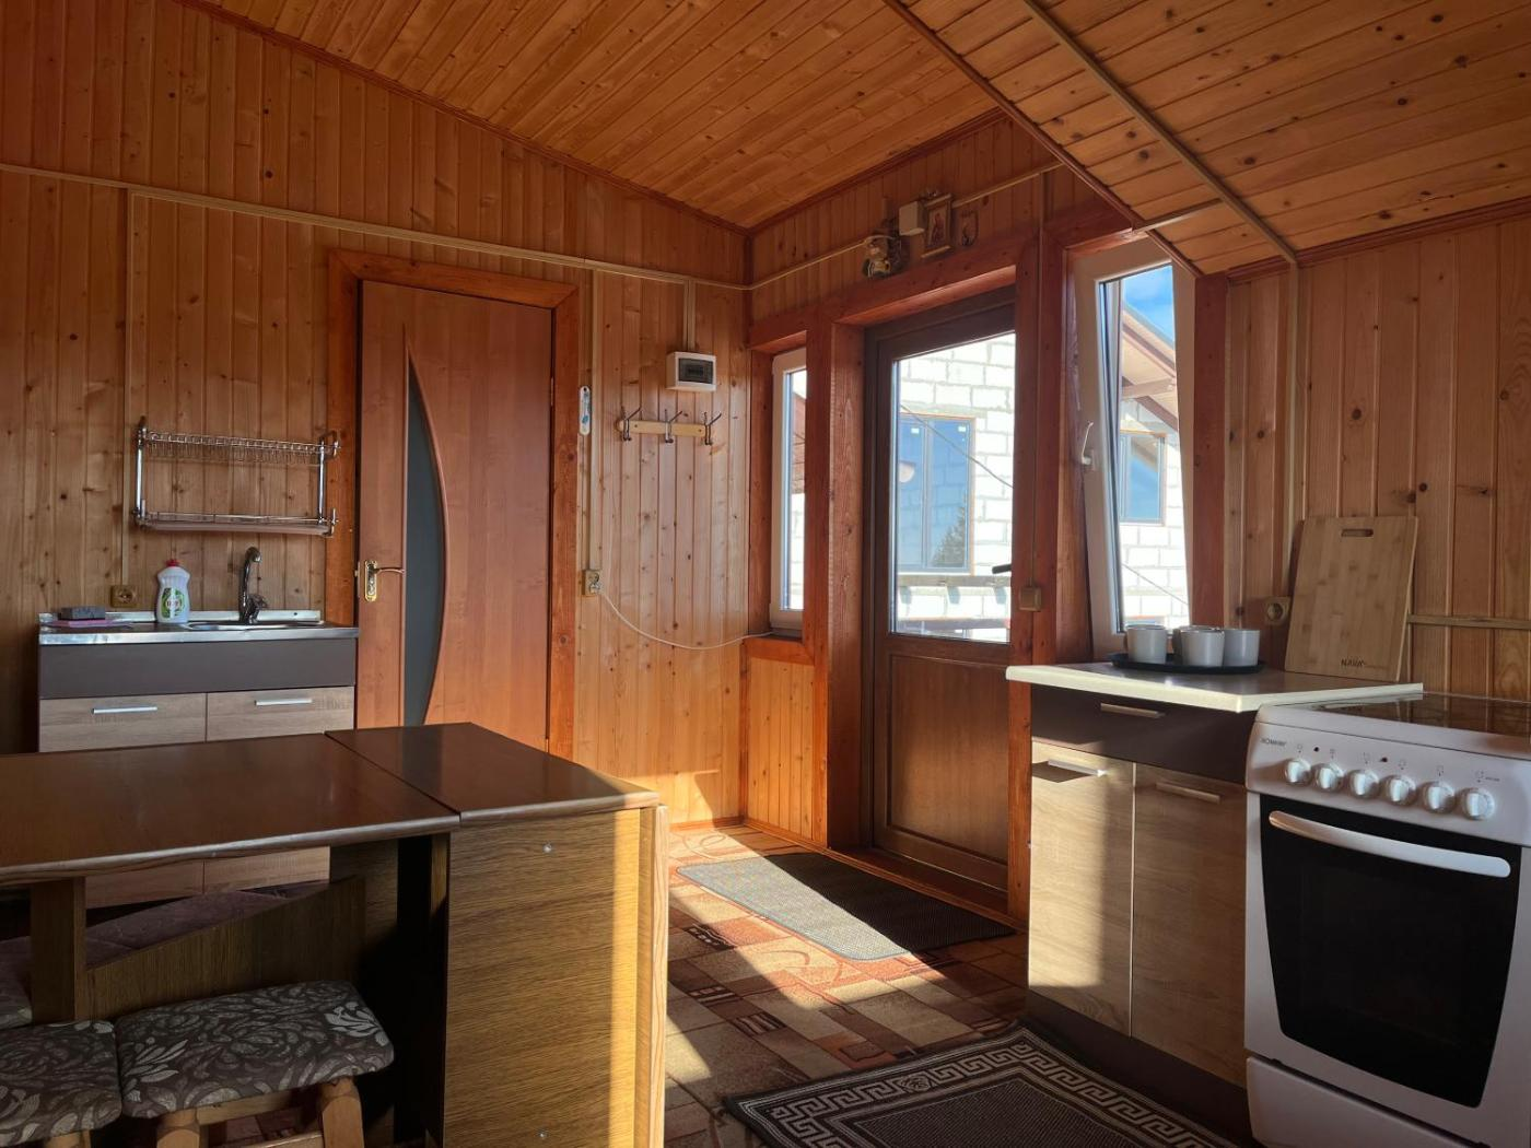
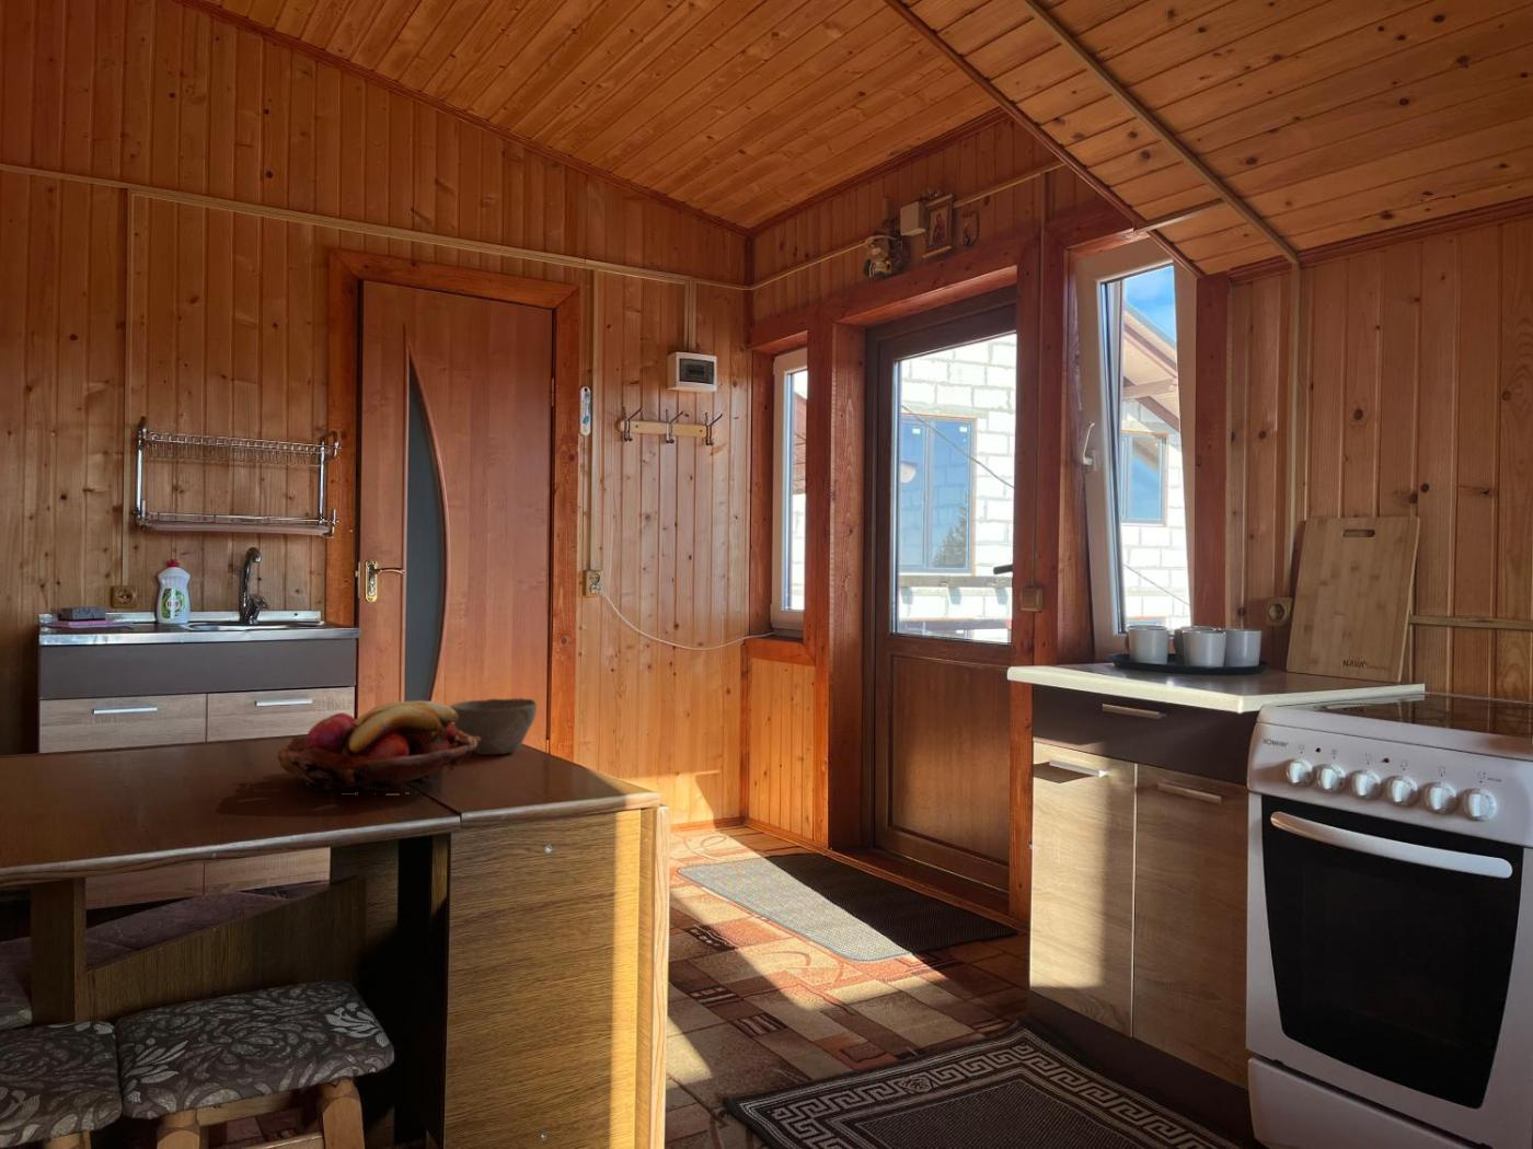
+ bowl [449,698,537,757]
+ fruit basket [276,699,480,797]
